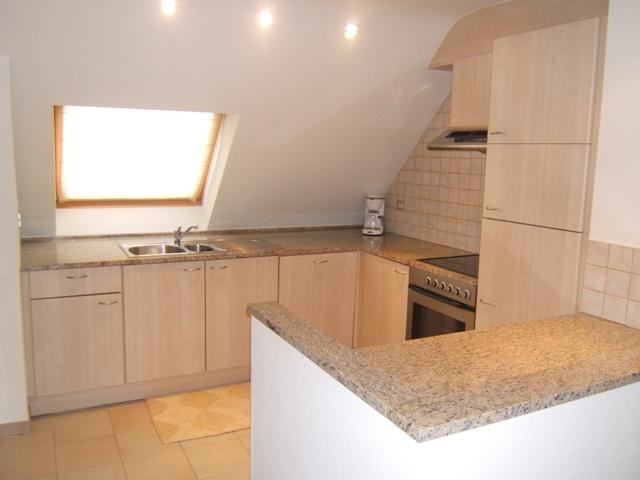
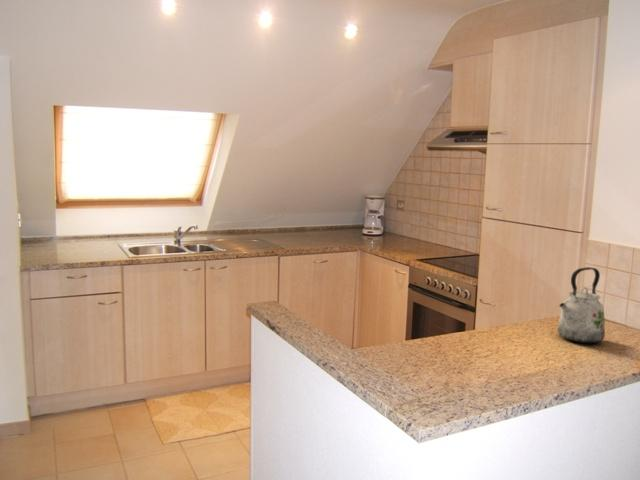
+ kettle [557,266,606,344]
